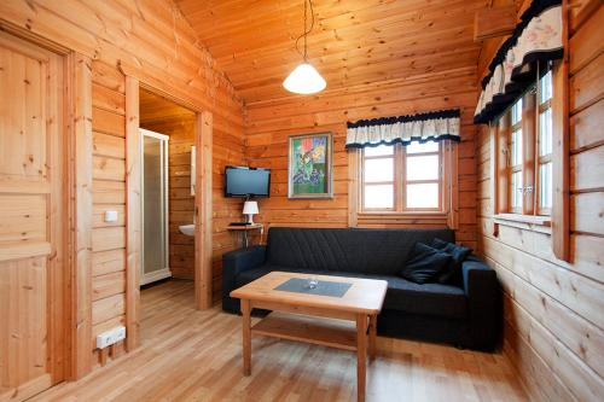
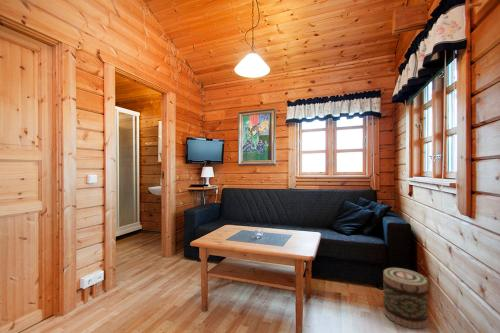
+ basket [382,267,431,330]
